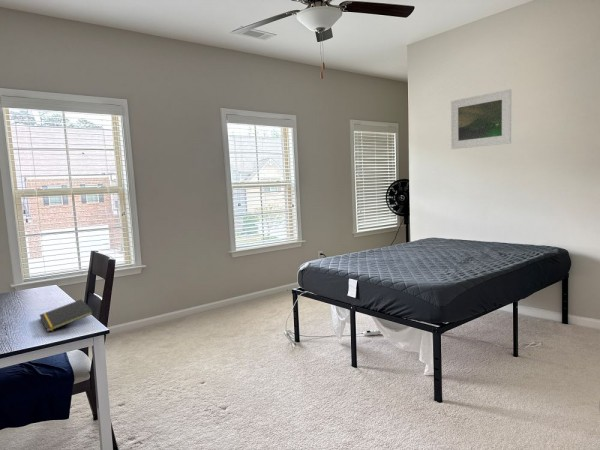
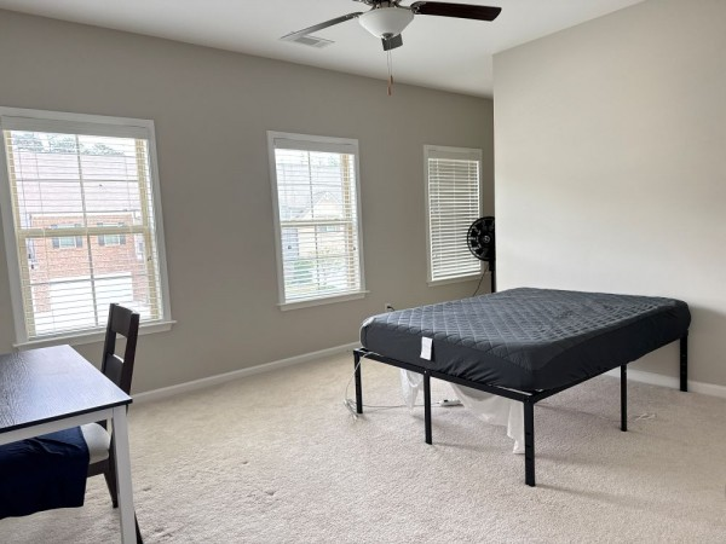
- notepad [39,298,94,333]
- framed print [450,88,512,150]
